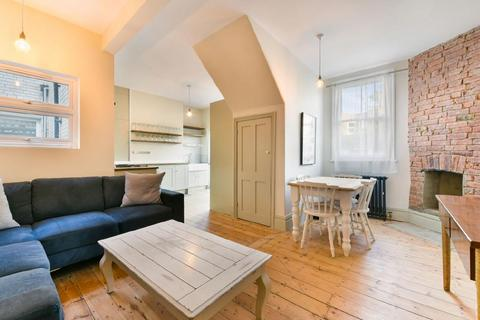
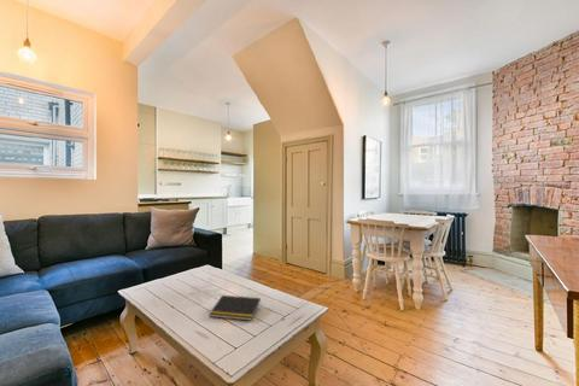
+ notepad [207,294,262,322]
